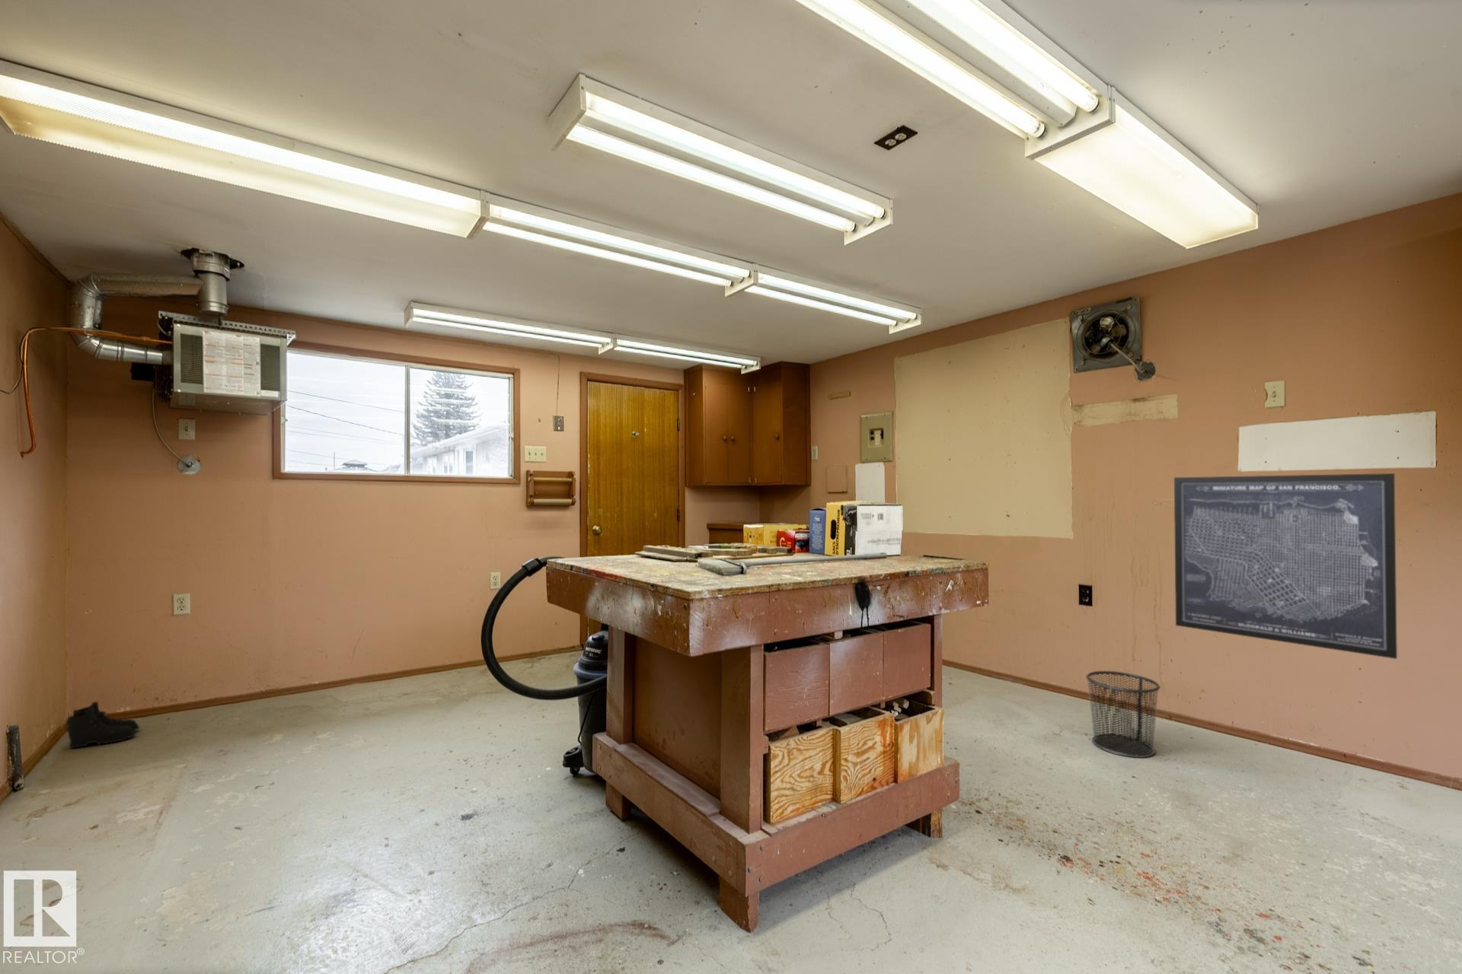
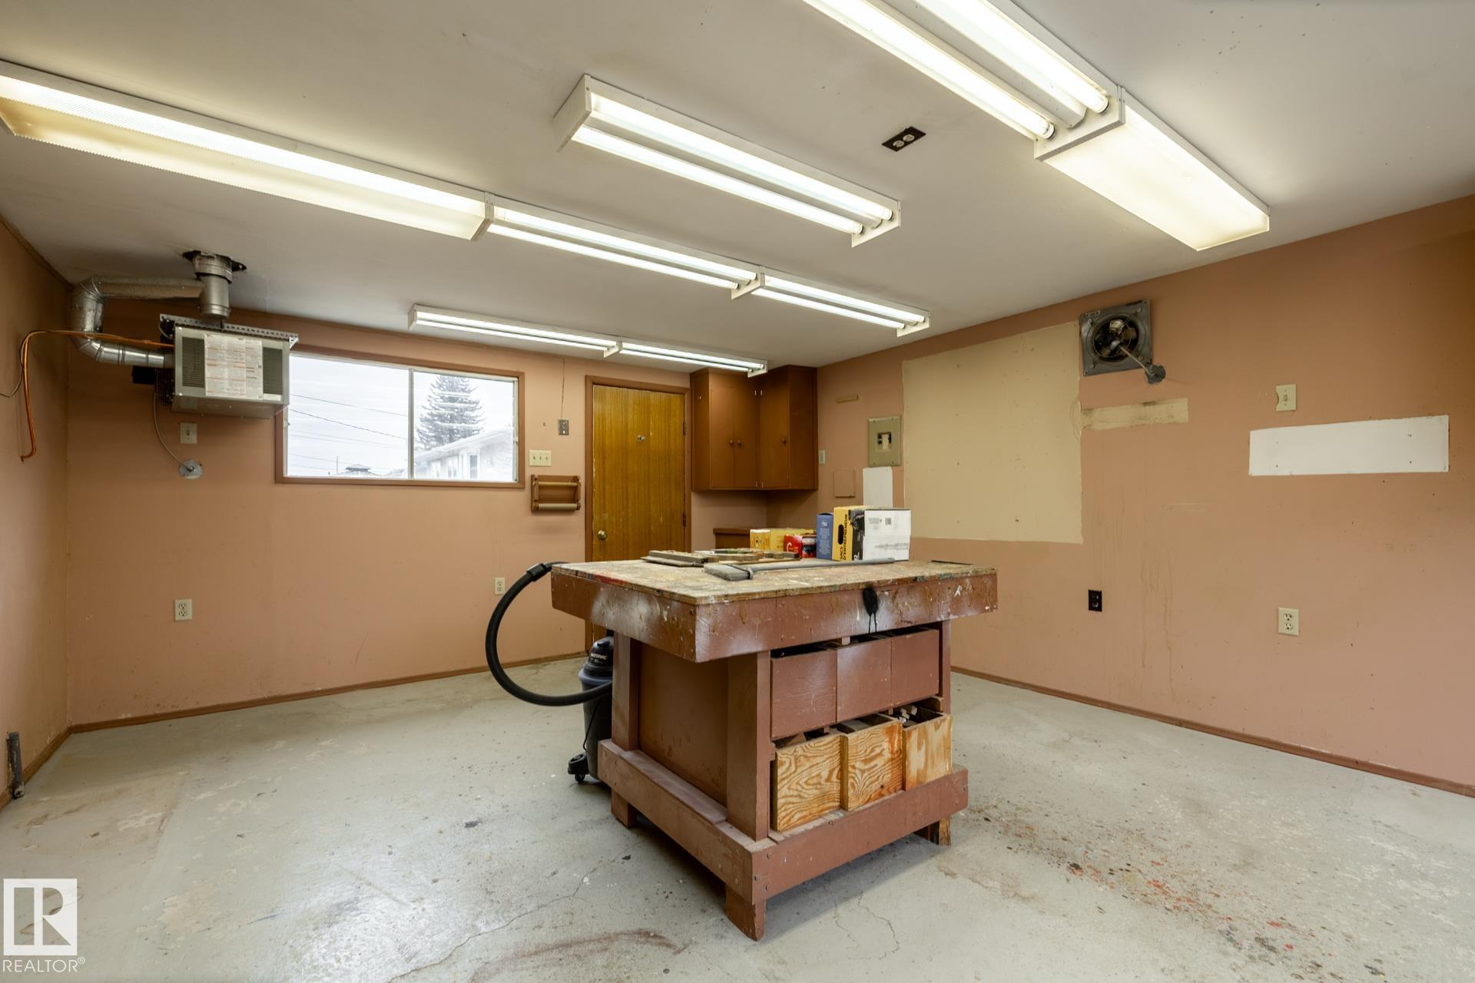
- waste bin [1086,671,1162,759]
- wall art [1174,473,1398,660]
- boots [64,701,140,749]
